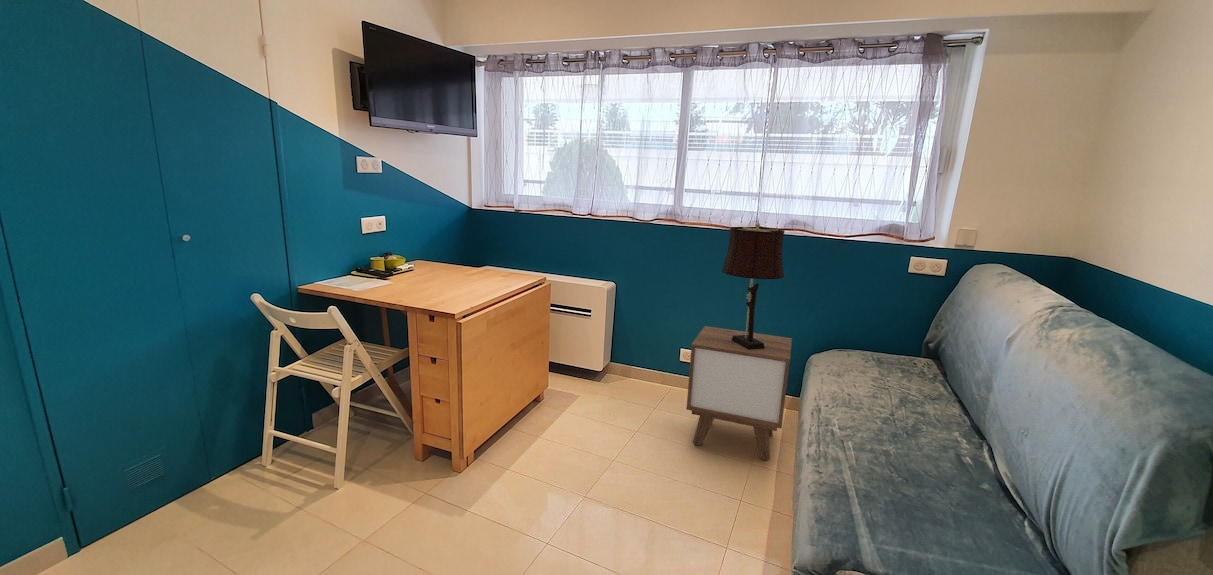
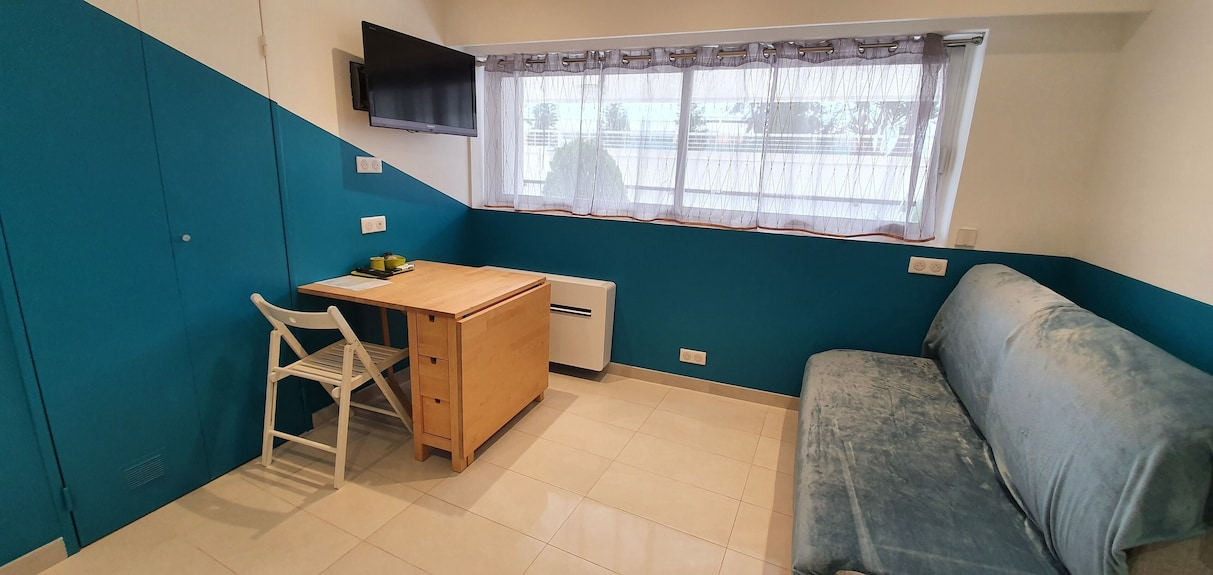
- nightstand [685,325,793,462]
- table lamp [721,222,786,350]
